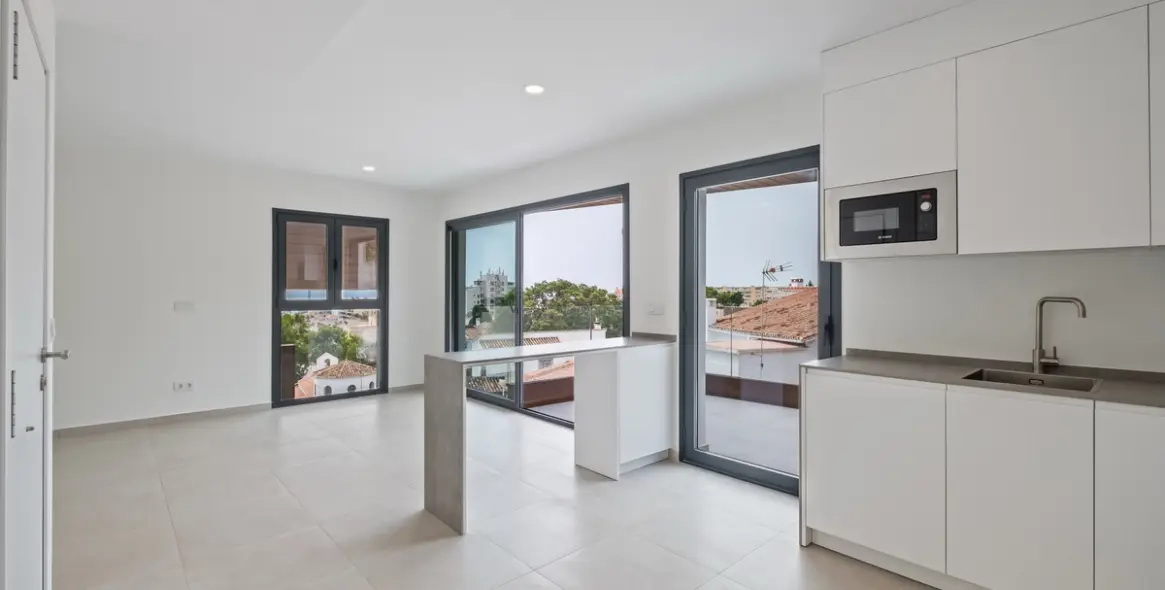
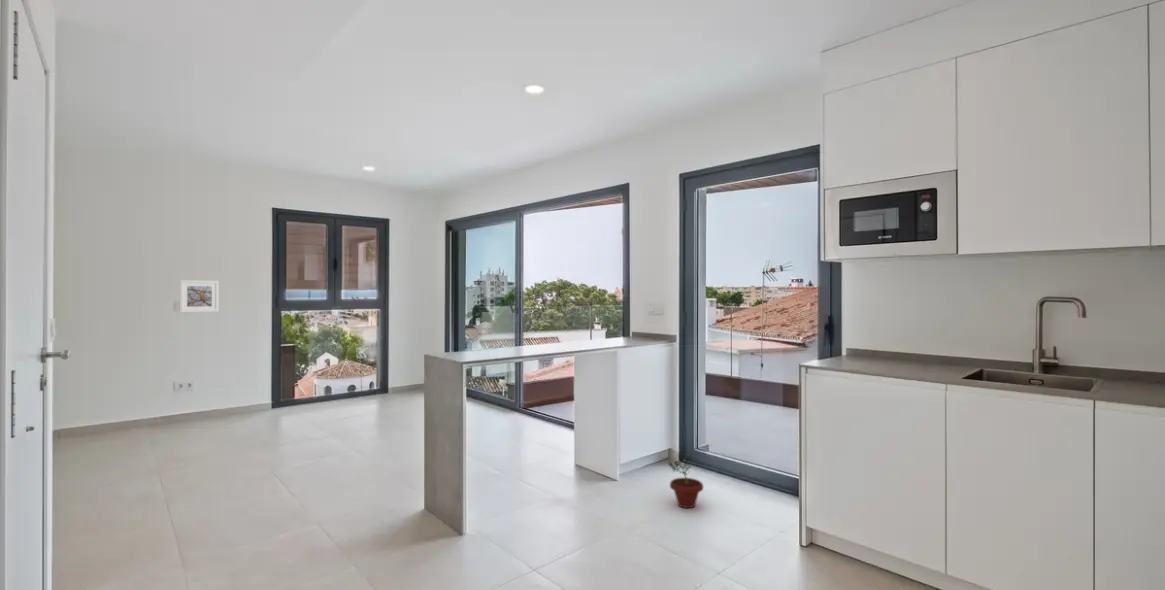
+ potted plant [667,454,704,509]
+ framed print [179,279,220,314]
